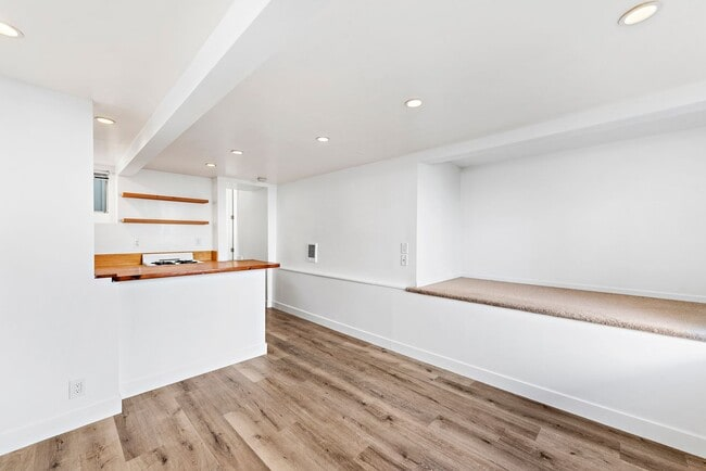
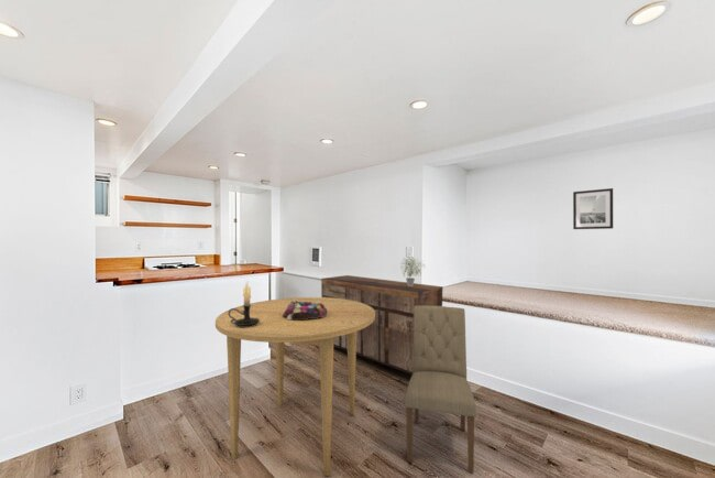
+ dining chair [404,305,477,474]
+ dining table [215,296,375,477]
+ wall art [572,187,614,230]
+ sideboard [320,274,444,376]
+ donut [283,301,328,319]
+ candle holder [229,279,260,327]
+ potted plant [399,253,426,286]
